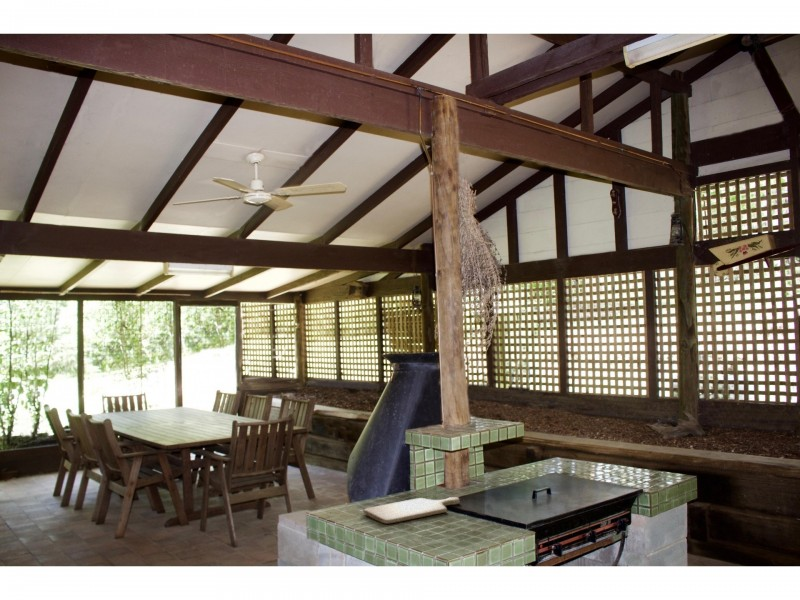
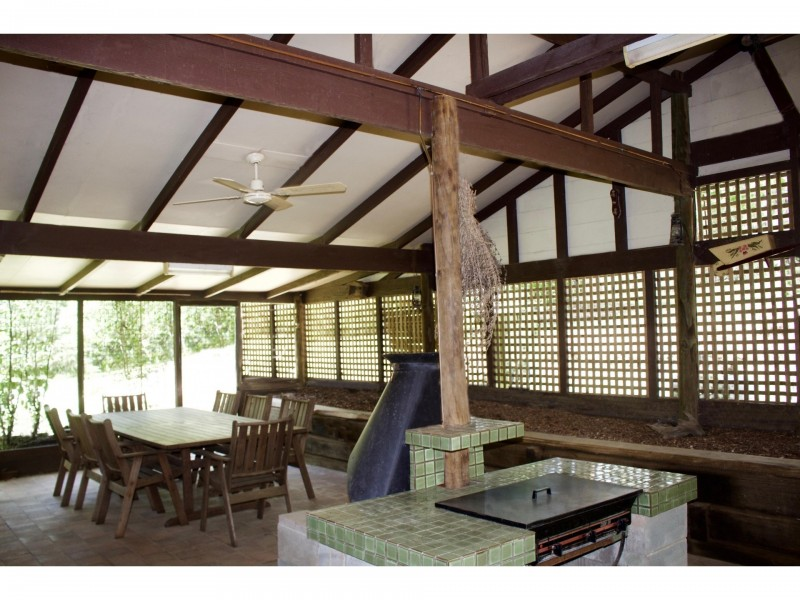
- chopping board [362,496,460,525]
